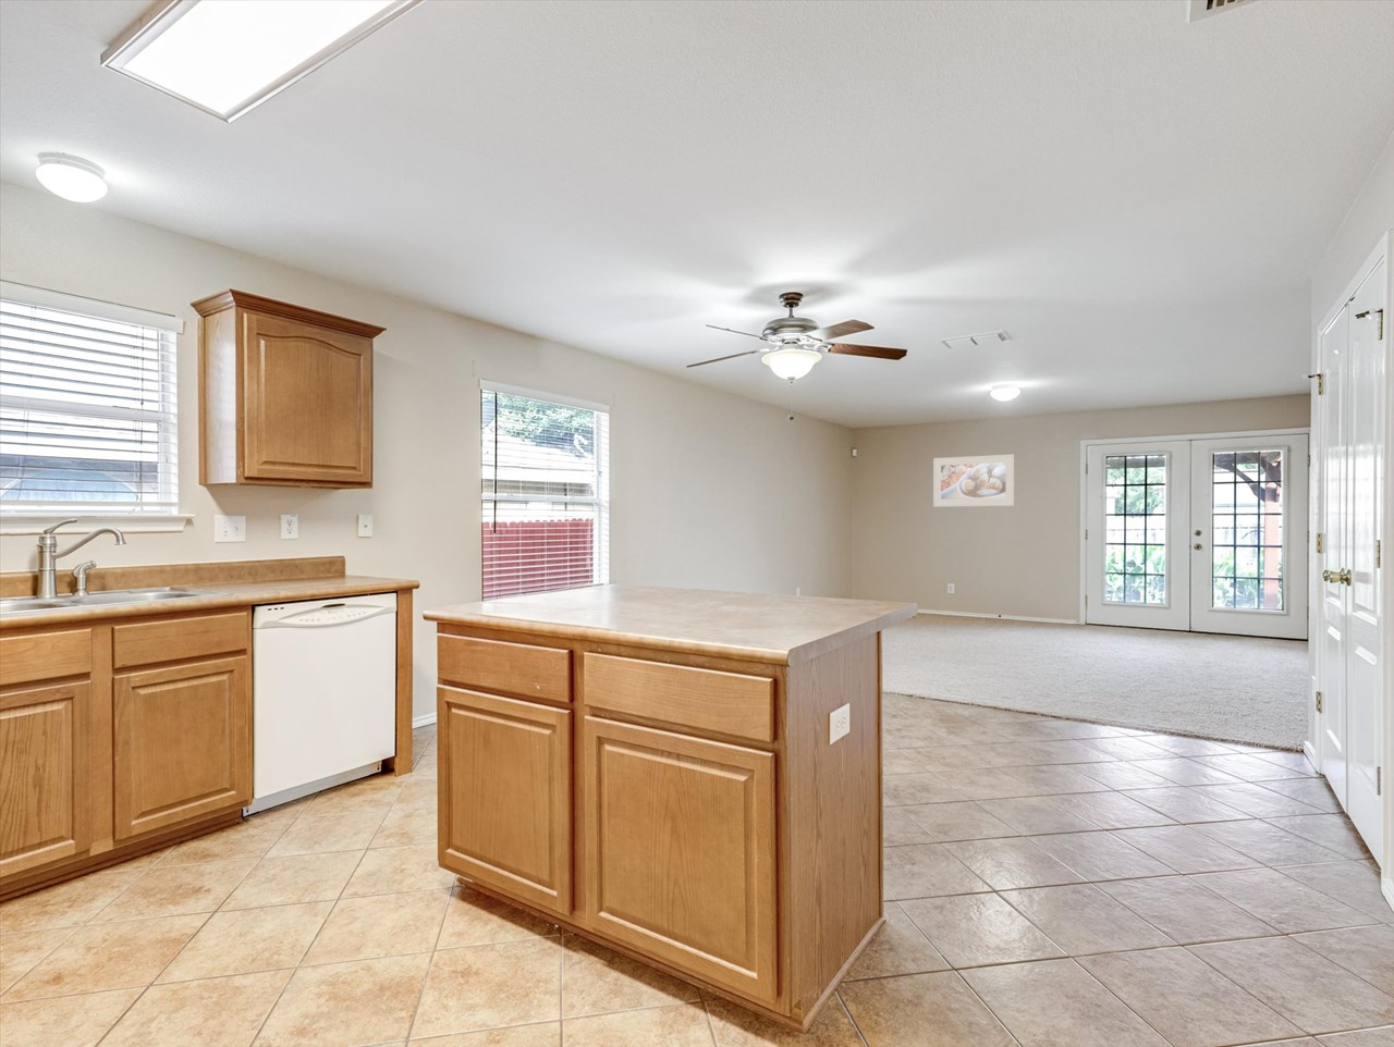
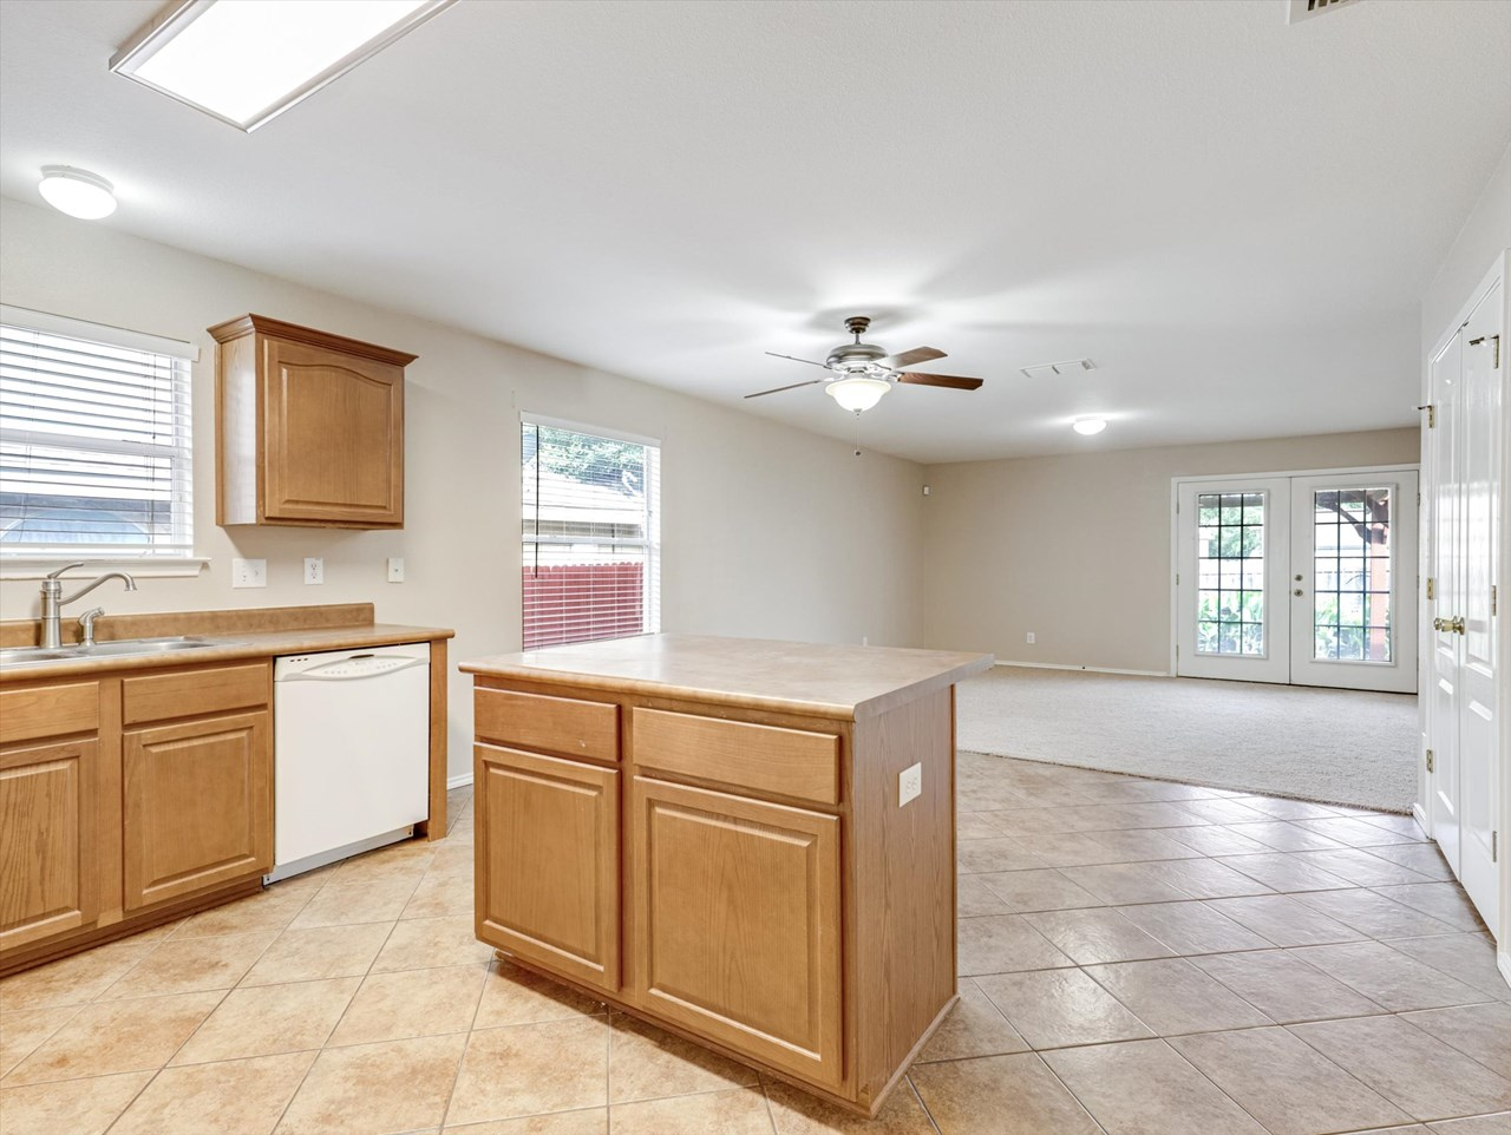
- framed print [932,453,1016,508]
